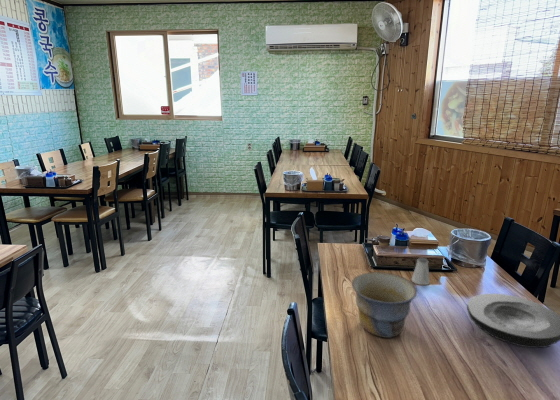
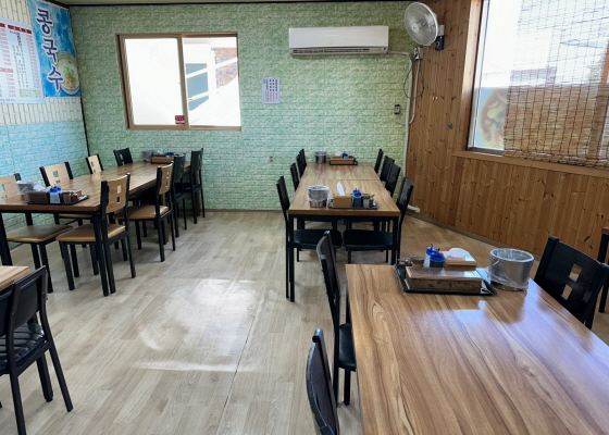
- plate [466,293,560,349]
- bowl [351,271,418,339]
- saltshaker [410,257,431,286]
